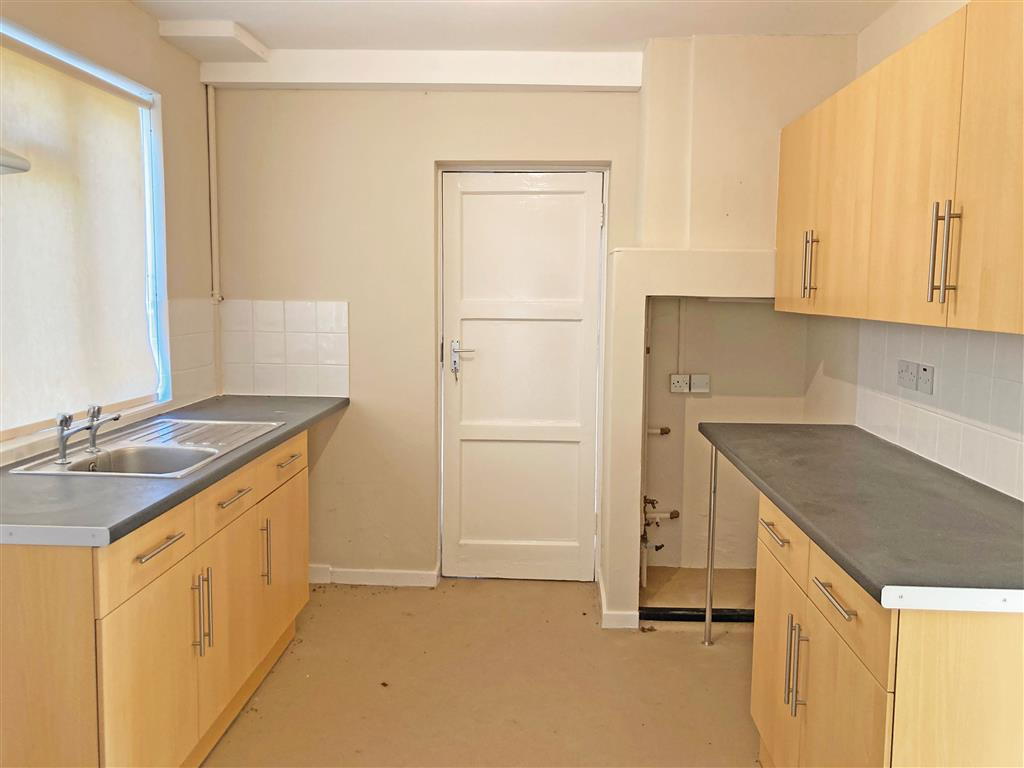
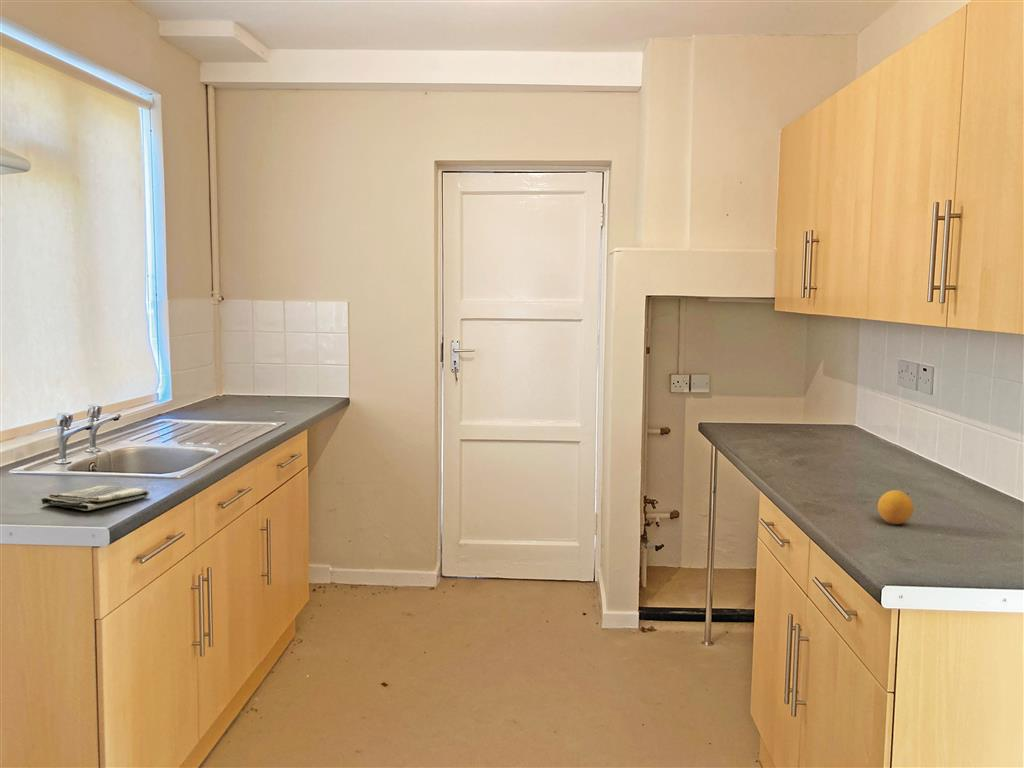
+ fruit [877,489,915,525]
+ dish towel [40,484,150,512]
